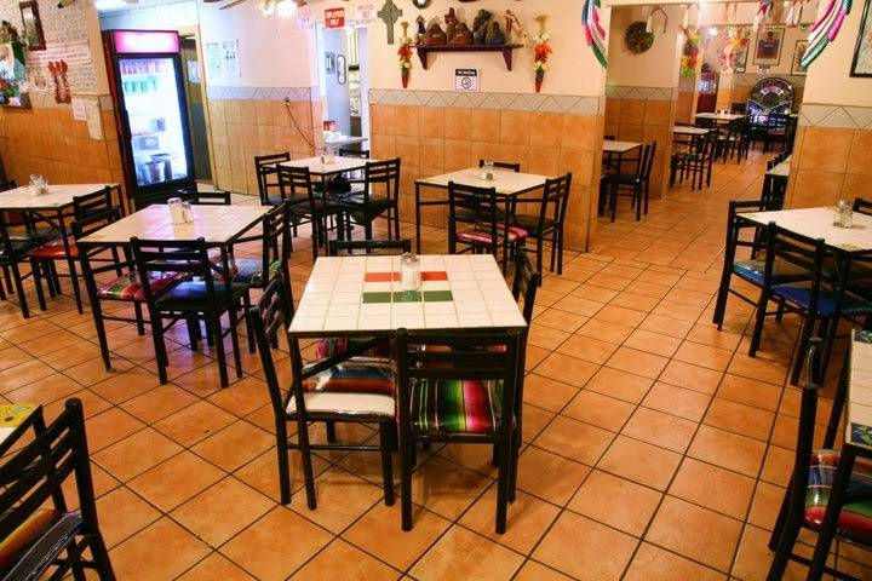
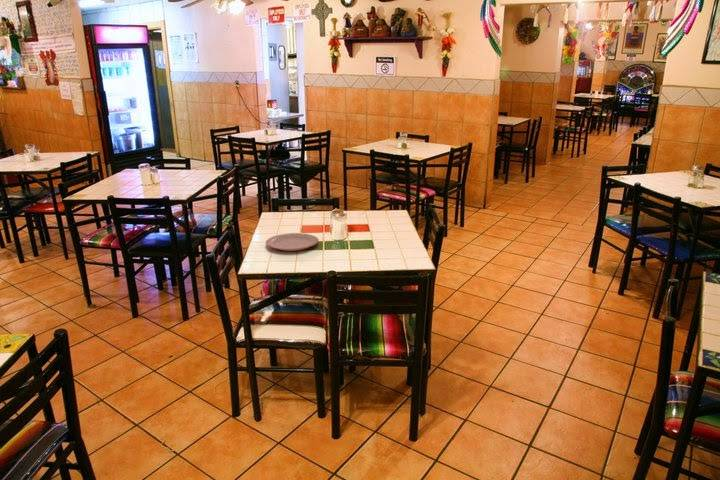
+ plate [265,232,319,252]
